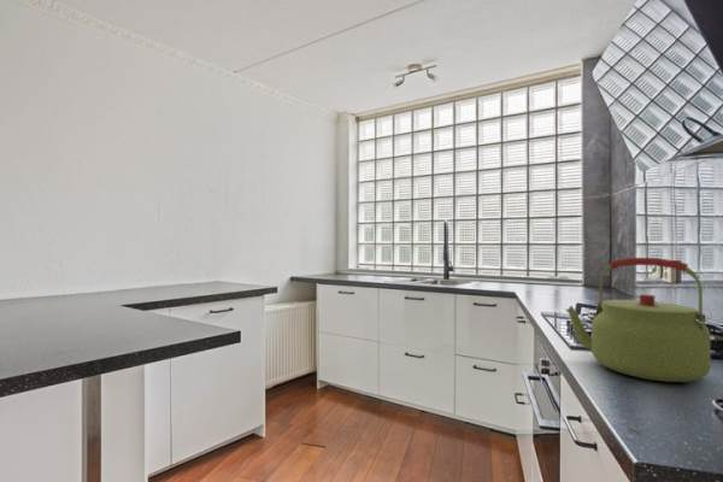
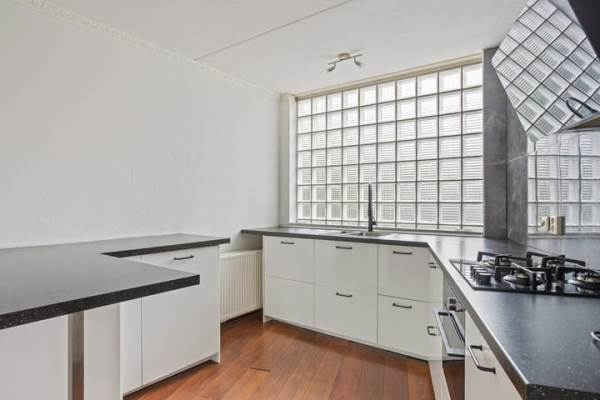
- kettle [565,257,712,383]
